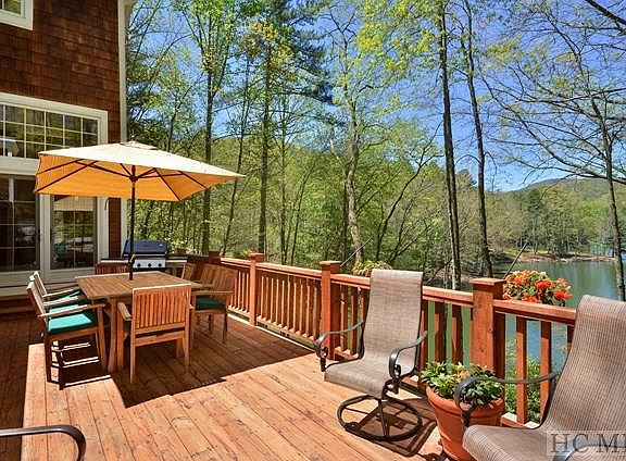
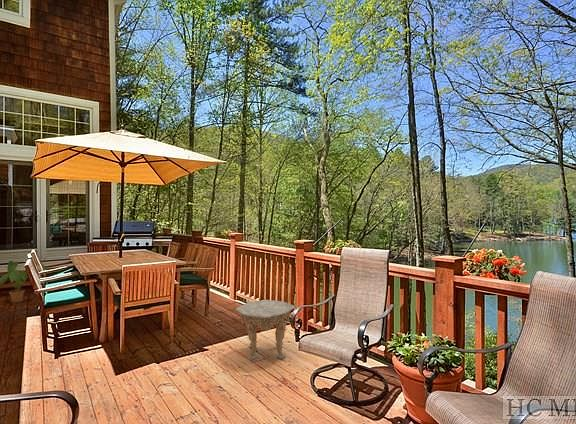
+ house plant [0,260,48,304]
+ side table [235,299,295,361]
